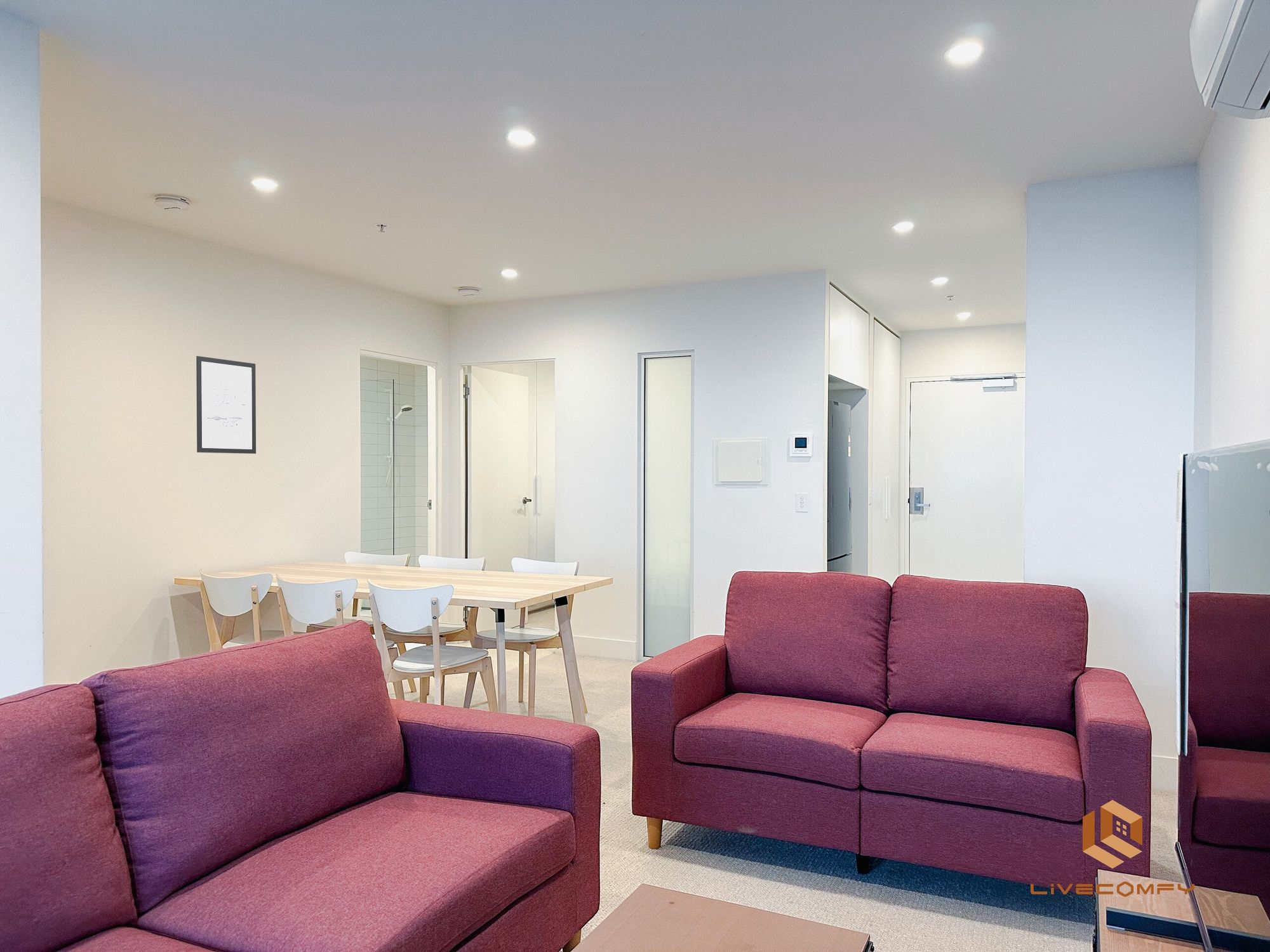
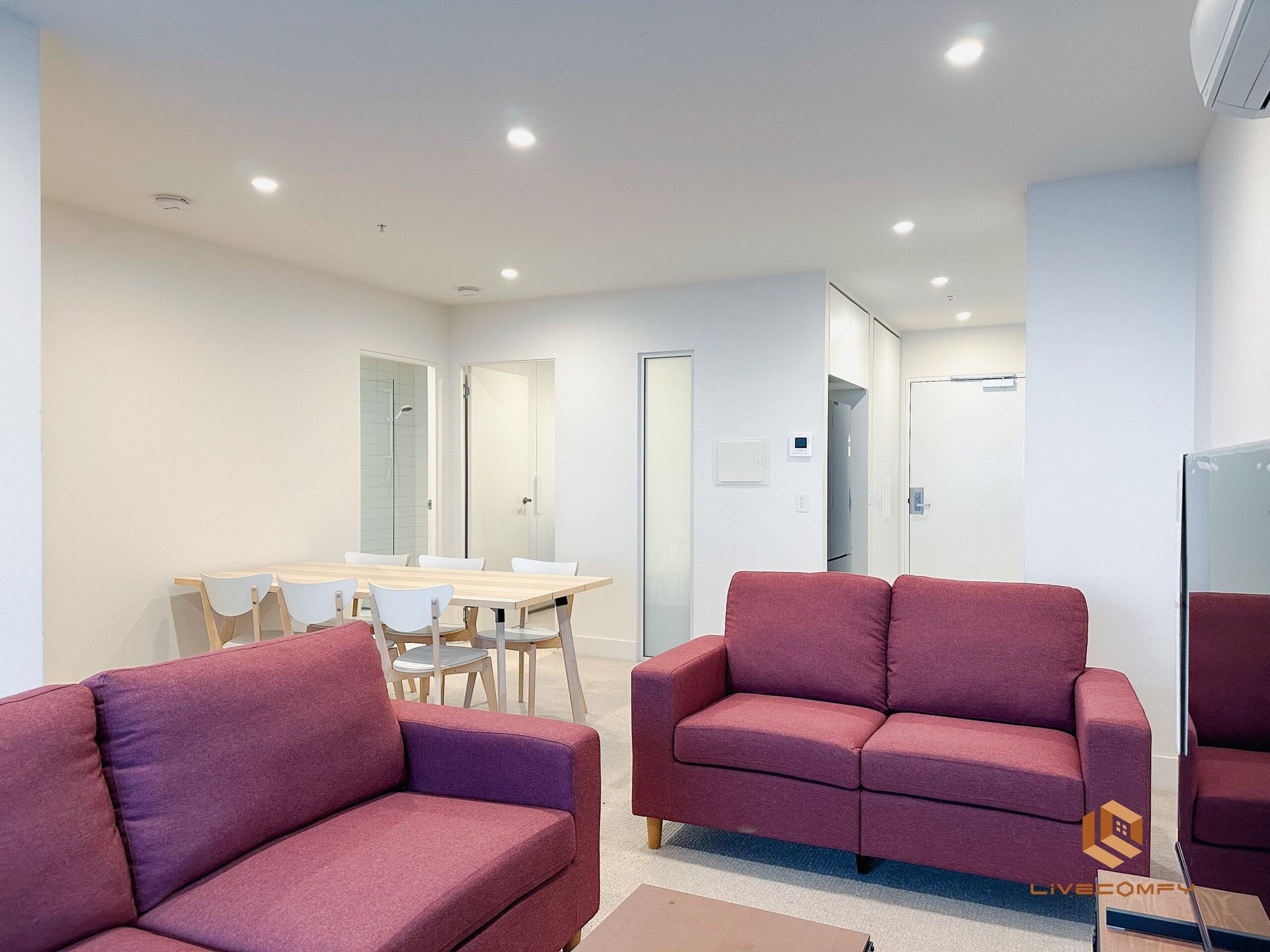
- wall art [196,355,257,454]
